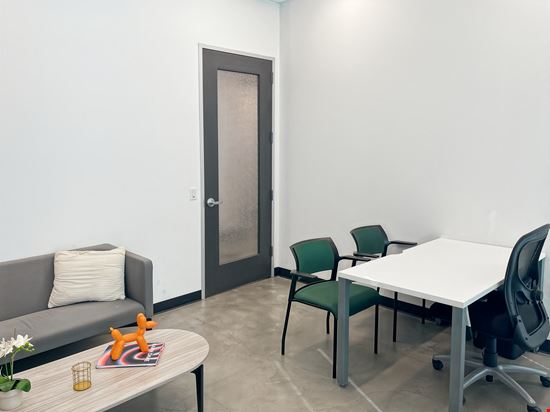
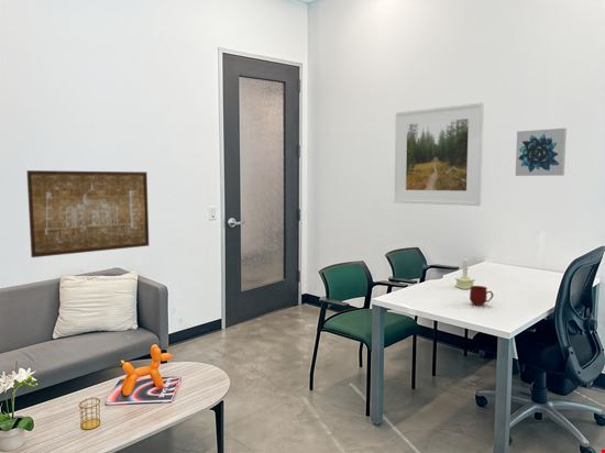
+ candle [453,257,476,290]
+ mug [469,285,494,307]
+ wall art [25,169,150,258]
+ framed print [394,101,485,207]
+ wall art [515,128,568,177]
